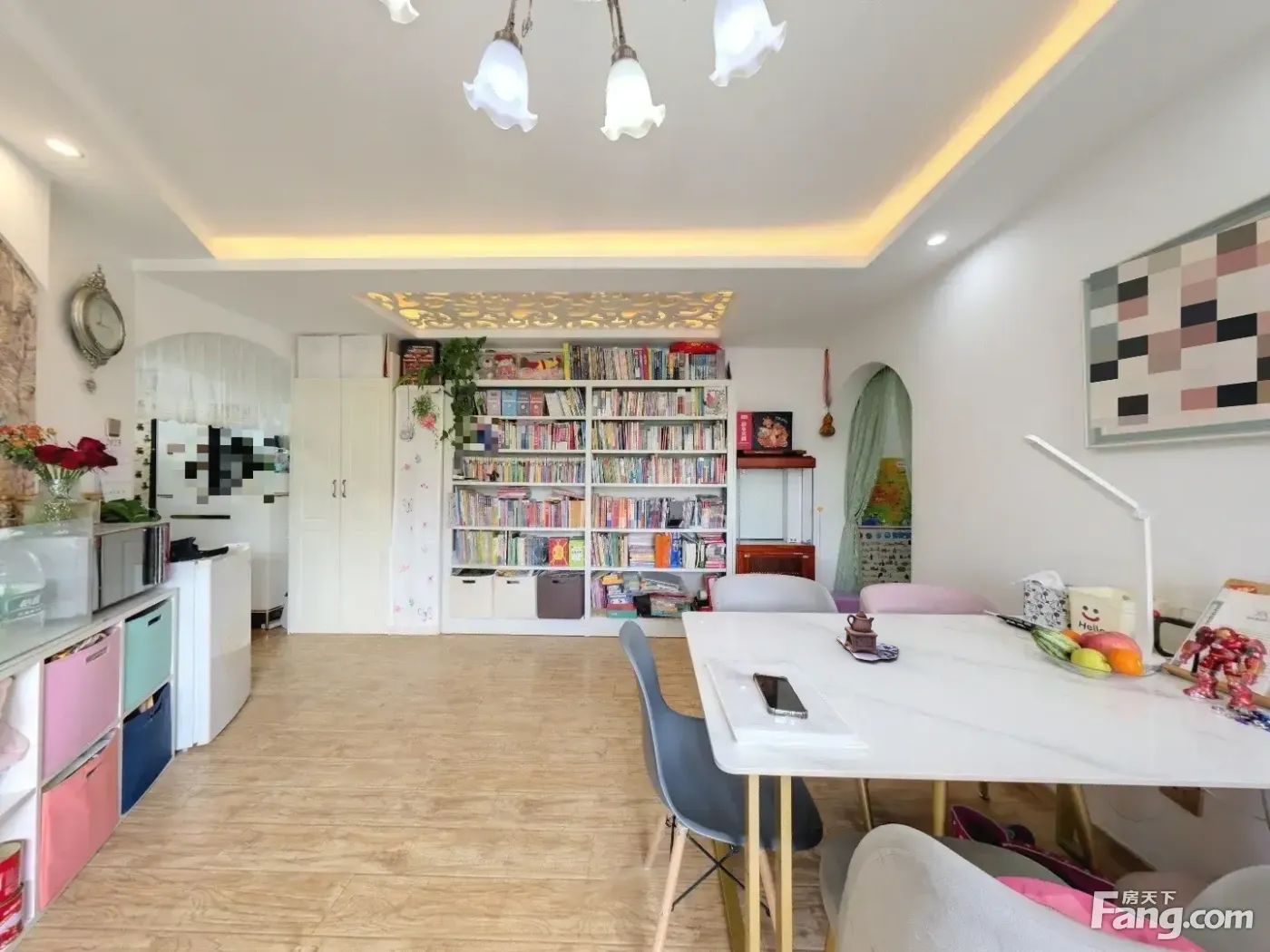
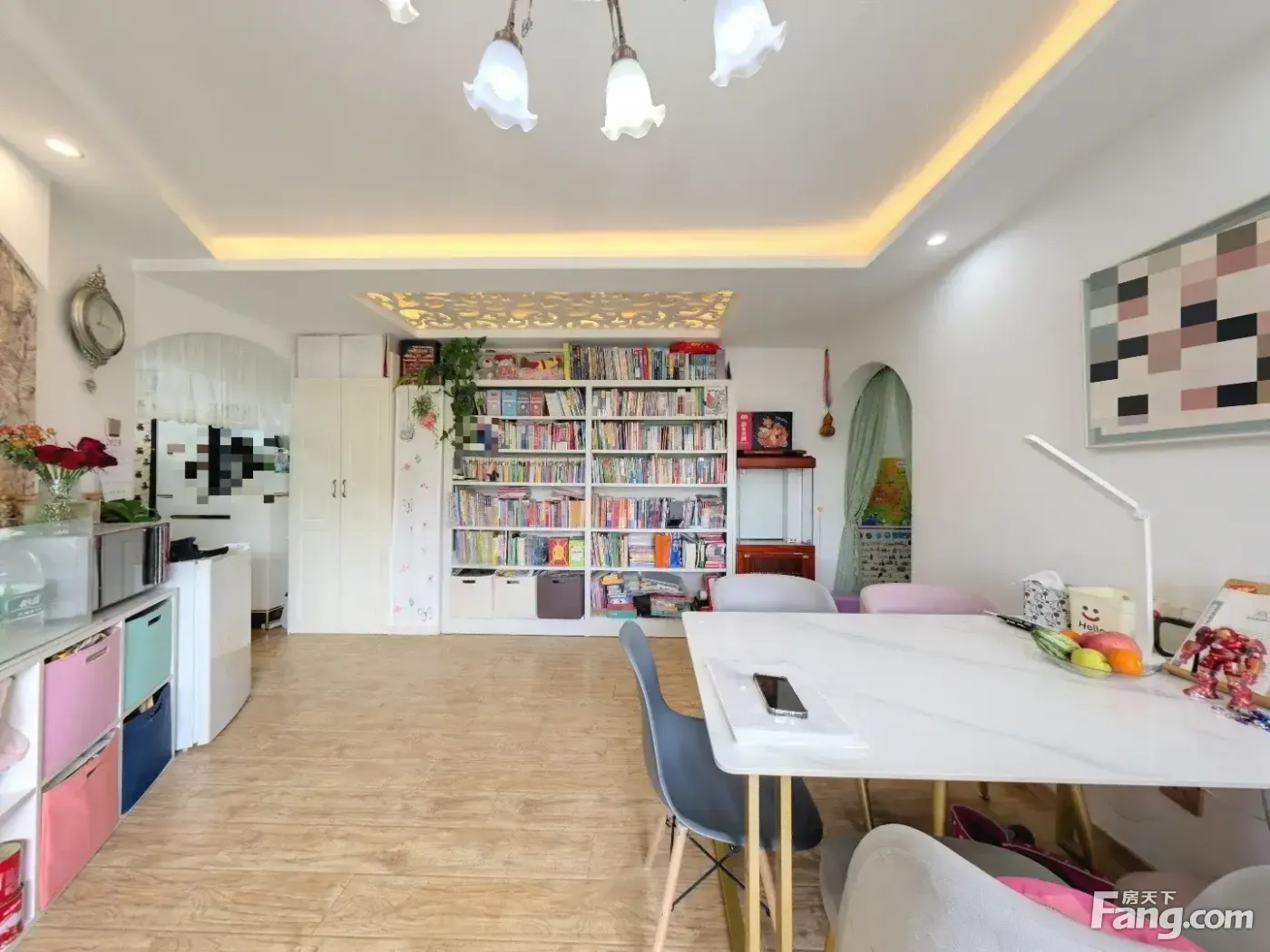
- teapot [835,610,898,662]
